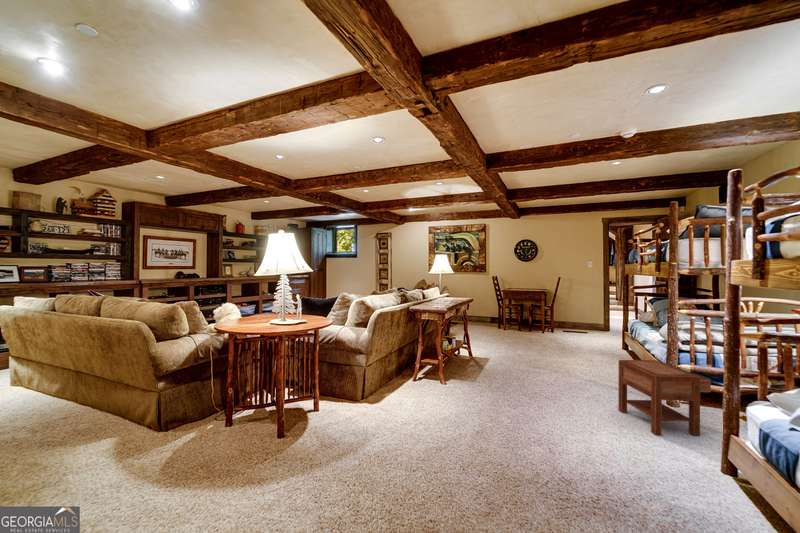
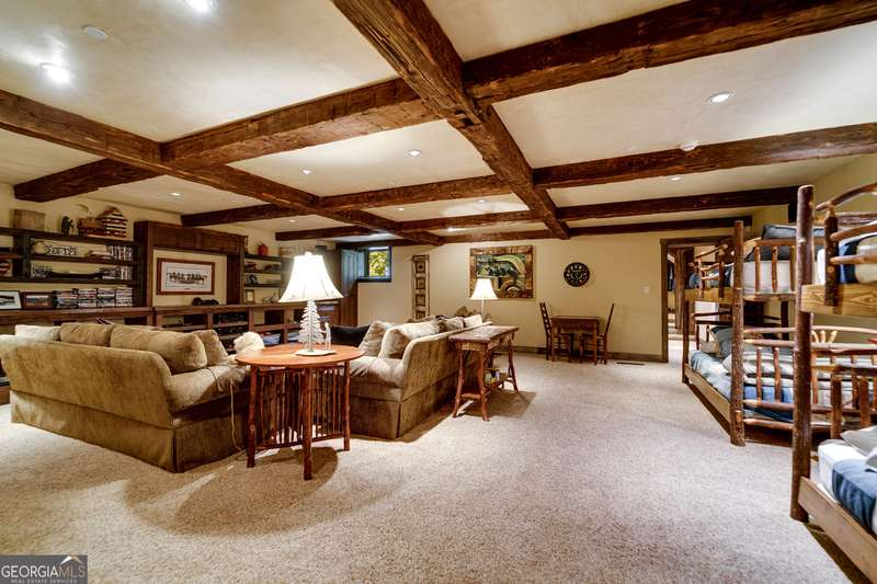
- nightstand [617,359,712,437]
